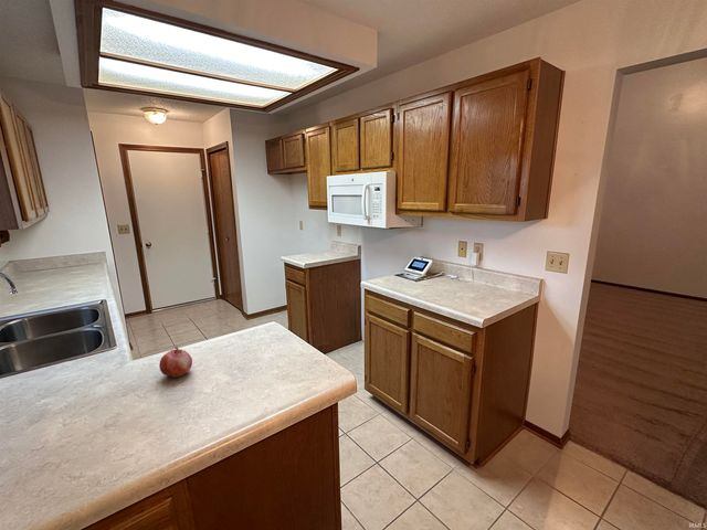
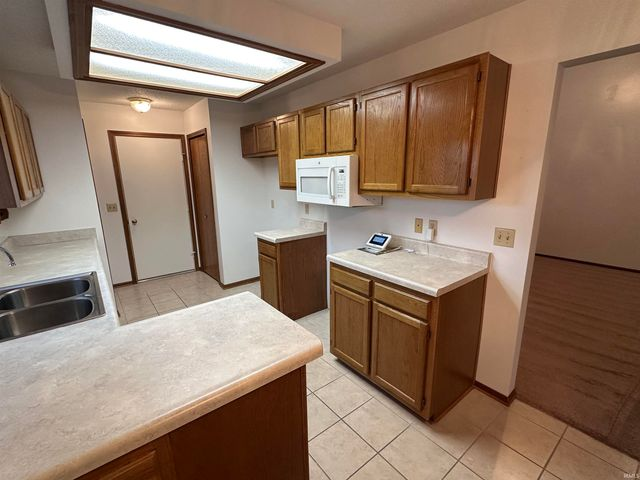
- fruit [158,346,193,379]
